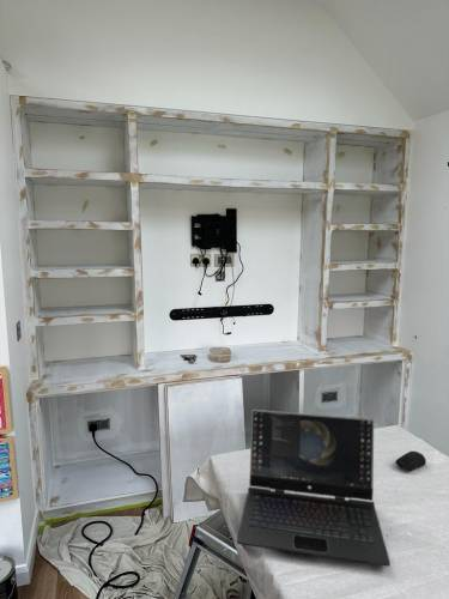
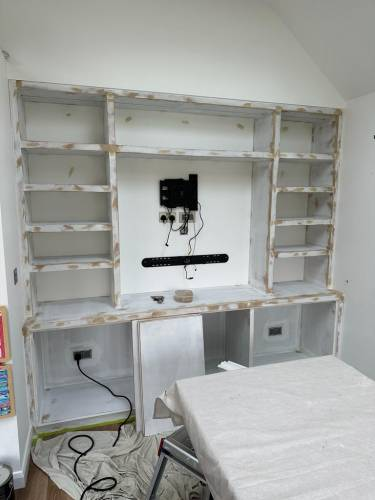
- computer mouse [394,450,427,472]
- laptop [236,409,392,568]
